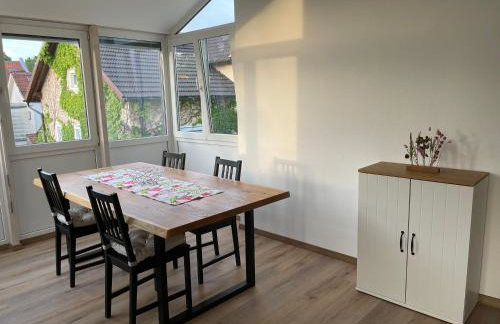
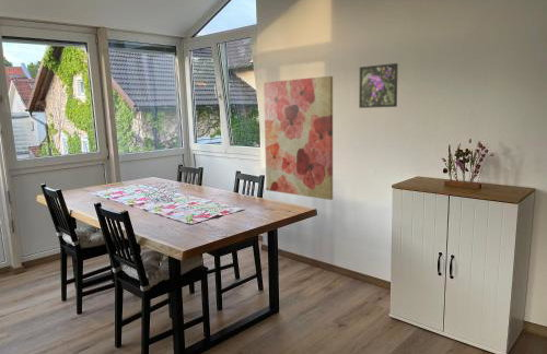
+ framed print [358,62,399,109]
+ wall art [263,75,334,201]
